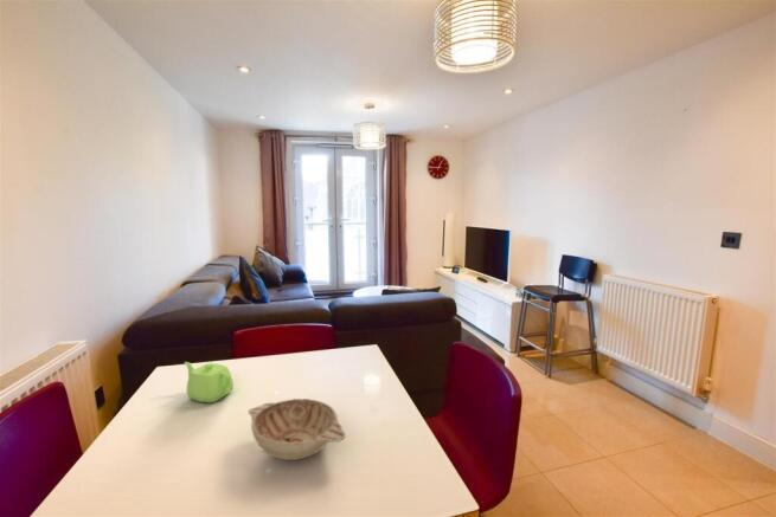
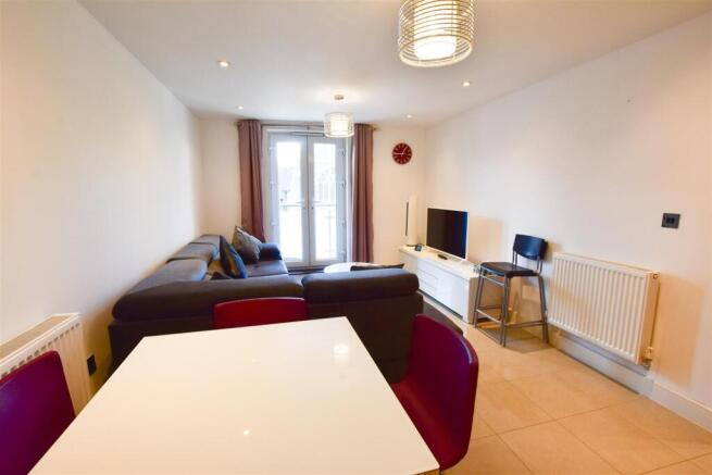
- decorative bowl [248,398,346,461]
- teapot [184,361,235,403]
